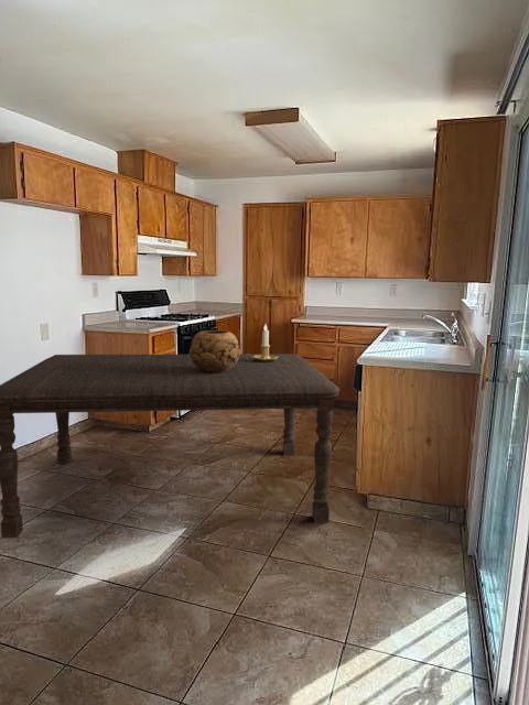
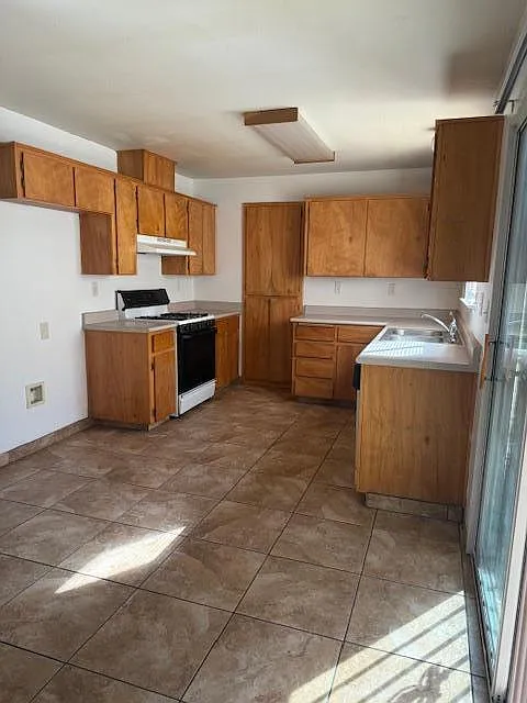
- candlestick [246,324,278,362]
- dining table [0,352,341,540]
- decorative bowl [188,329,241,372]
